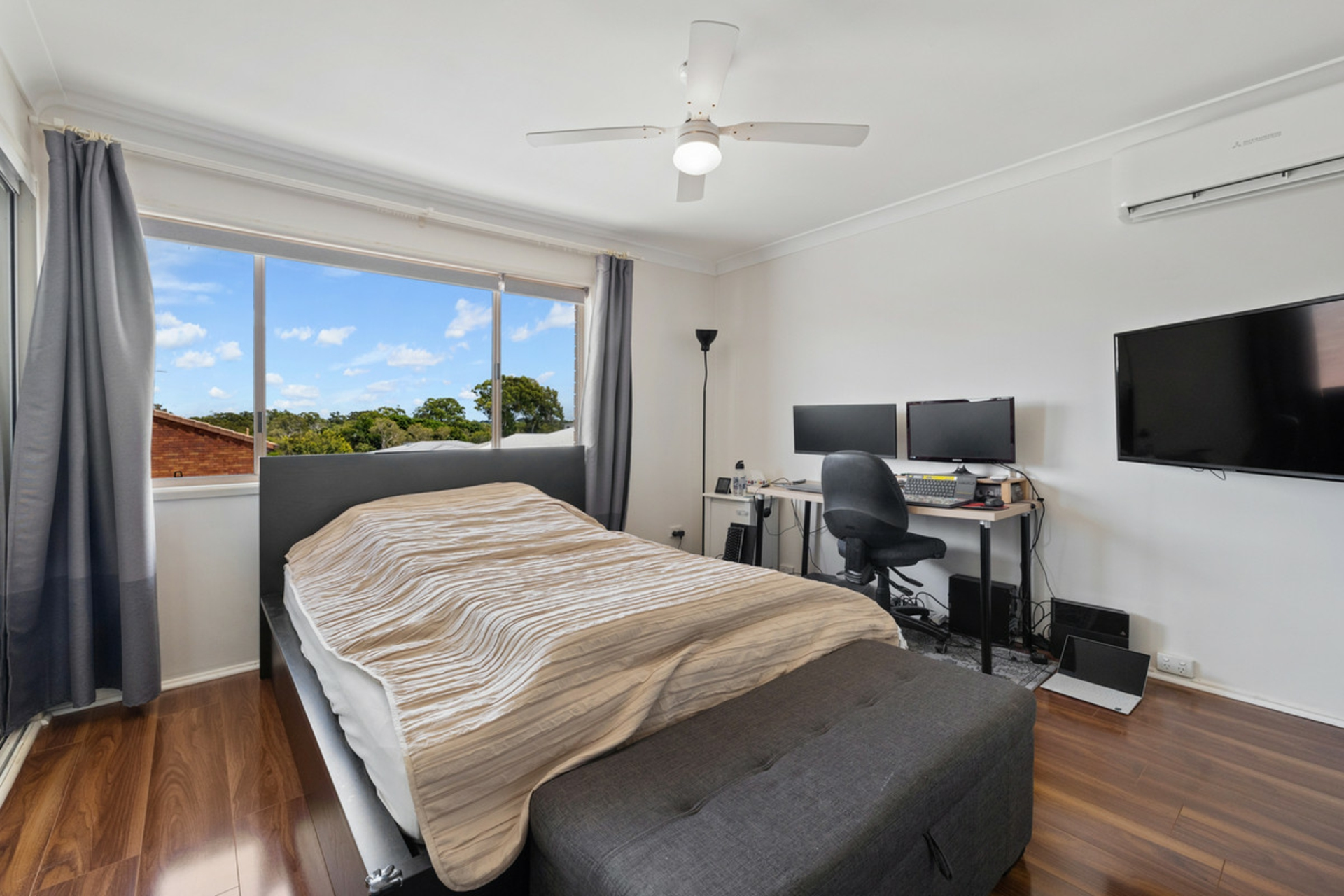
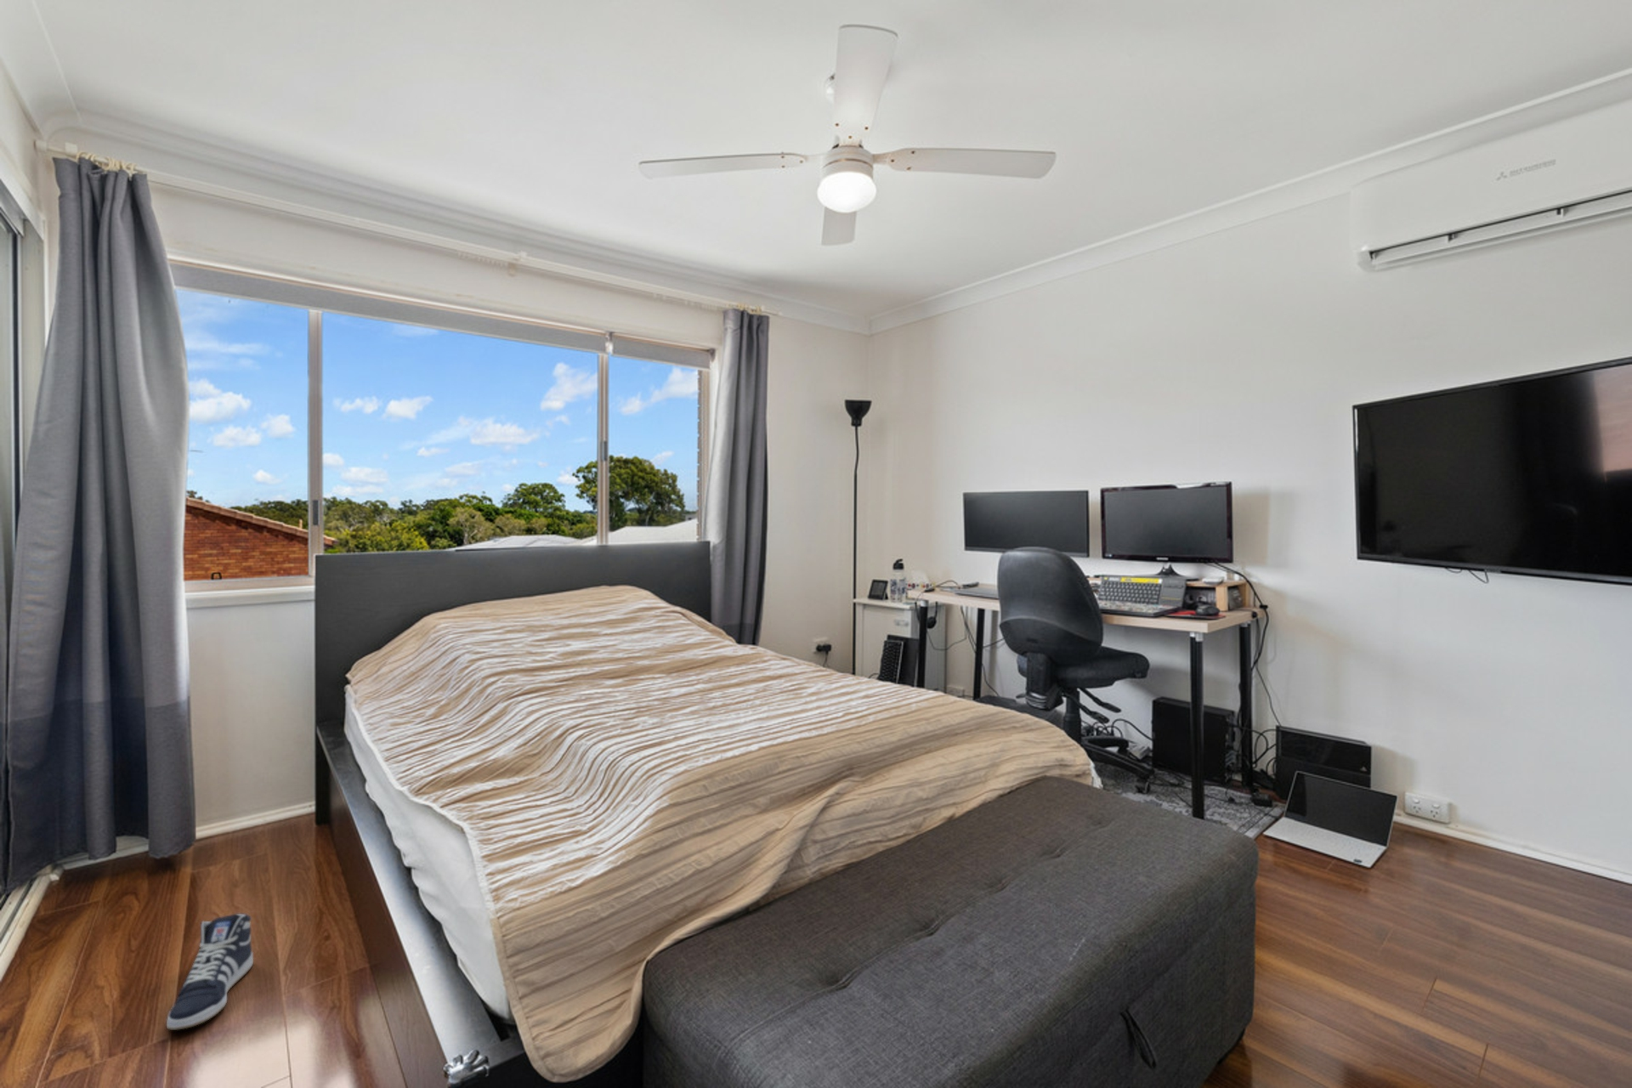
+ sneaker [166,913,254,1031]
